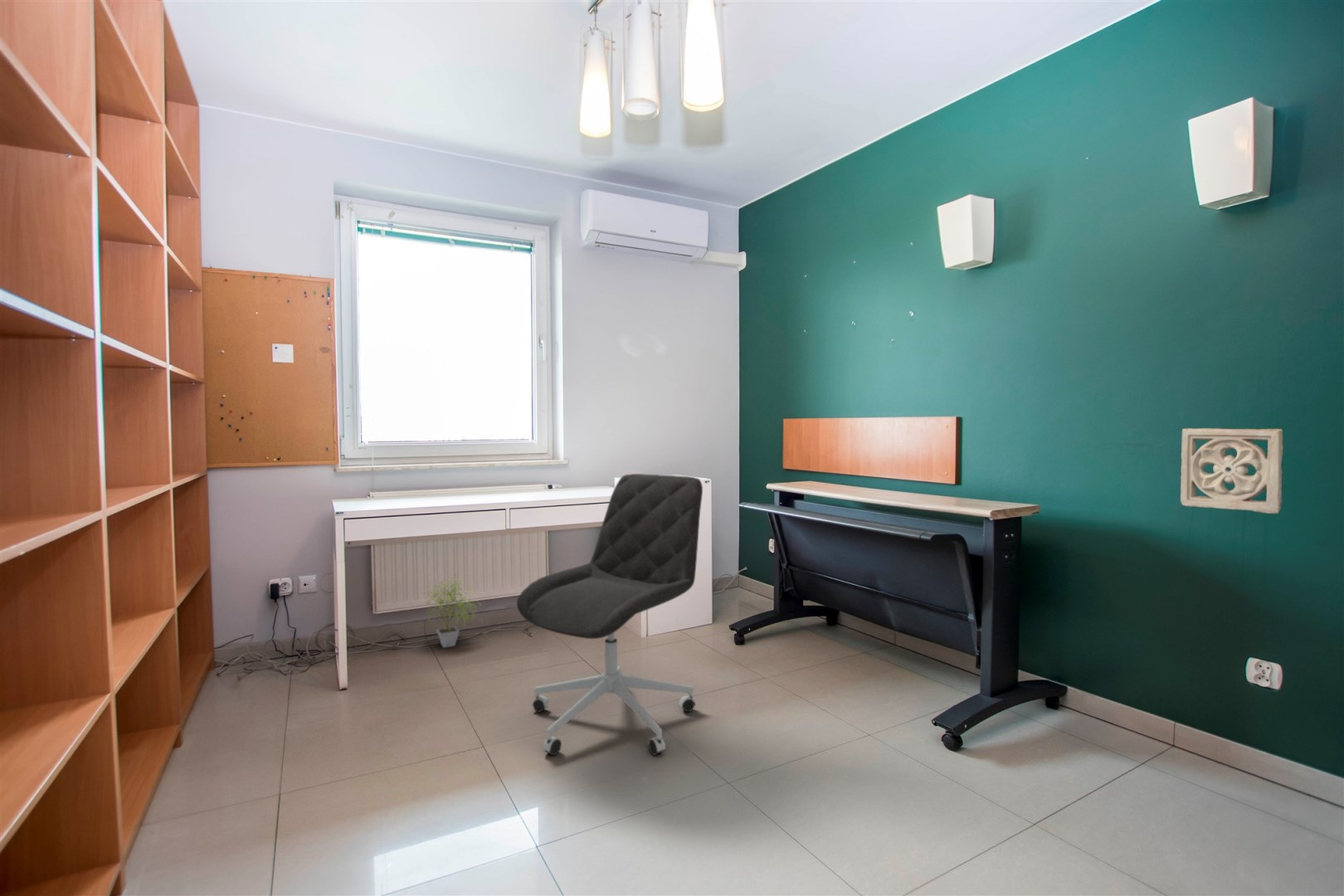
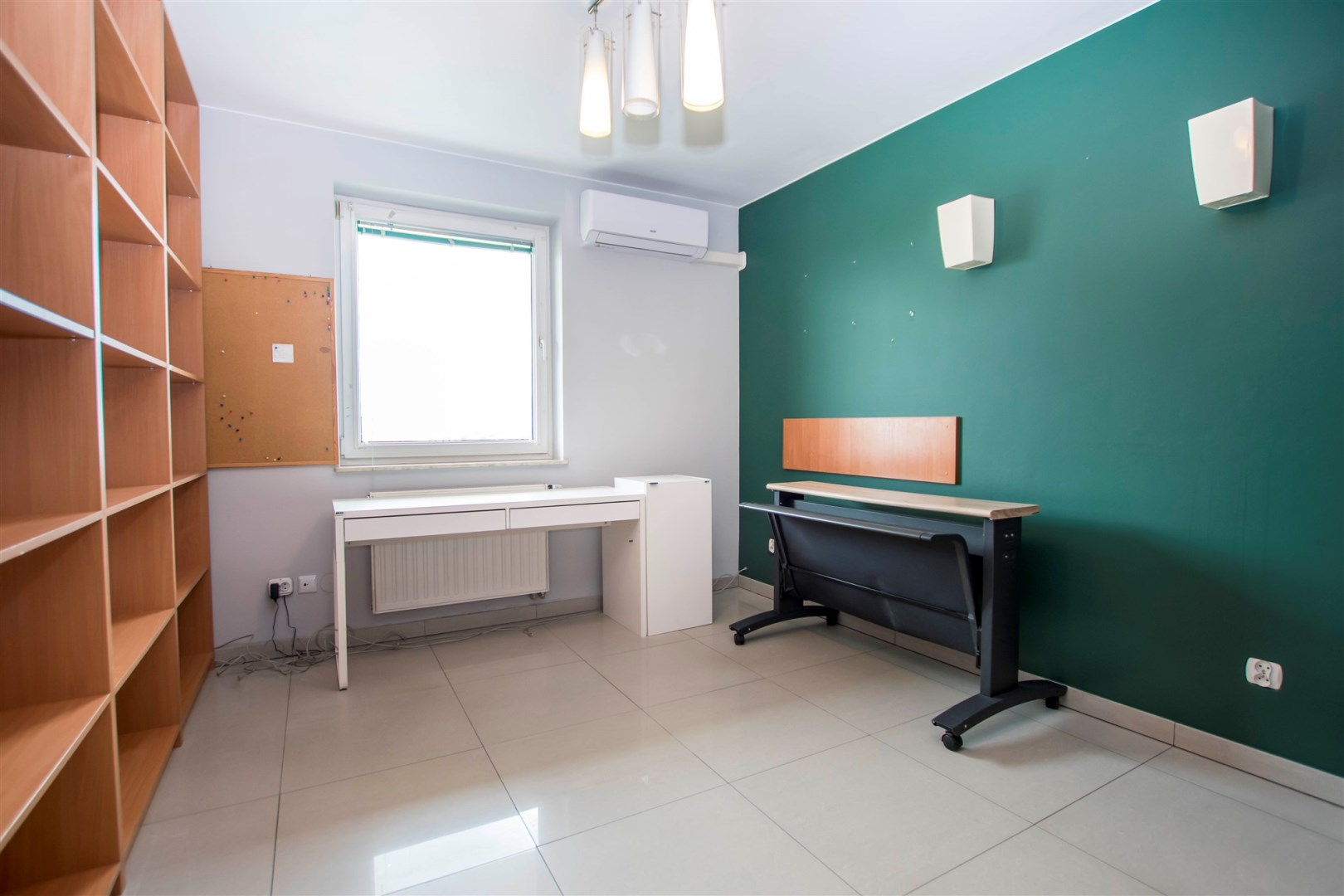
- potted plant [419,573,483,649]
- office chair [516,473,704,756]
- wall ornament [1180,427,1283,514]
